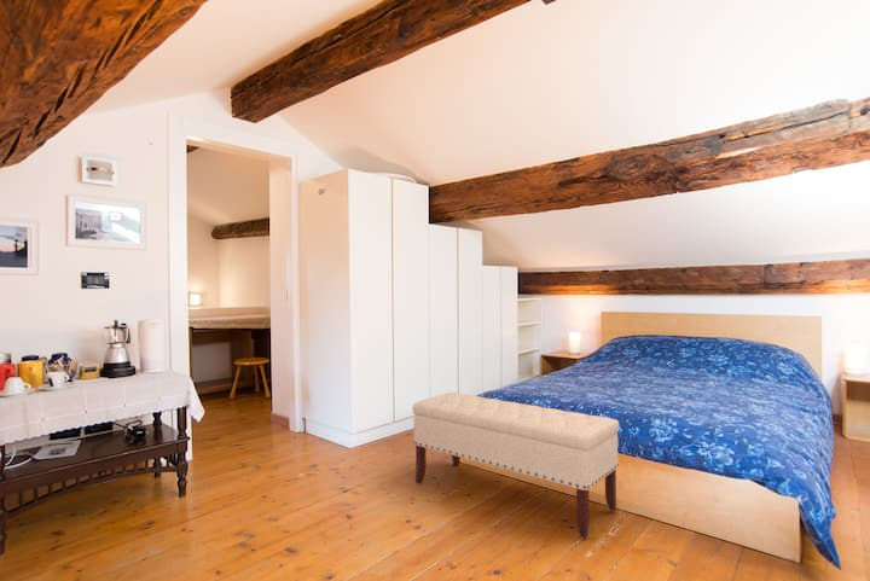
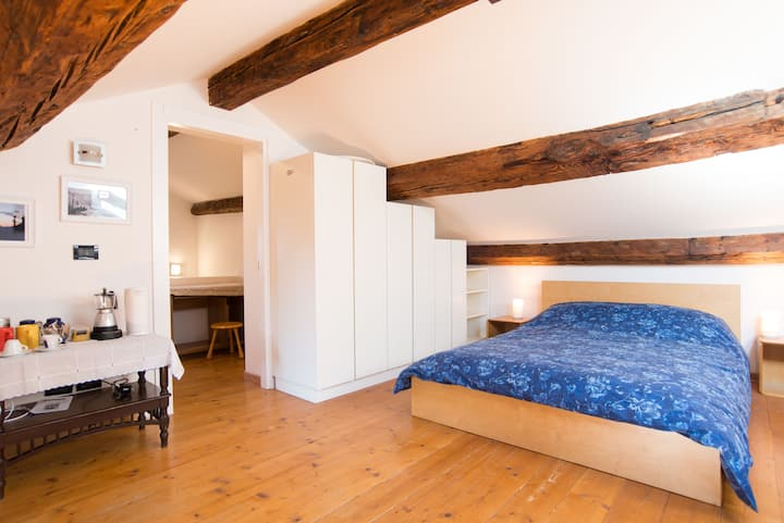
- bench [412,391,620,540]
